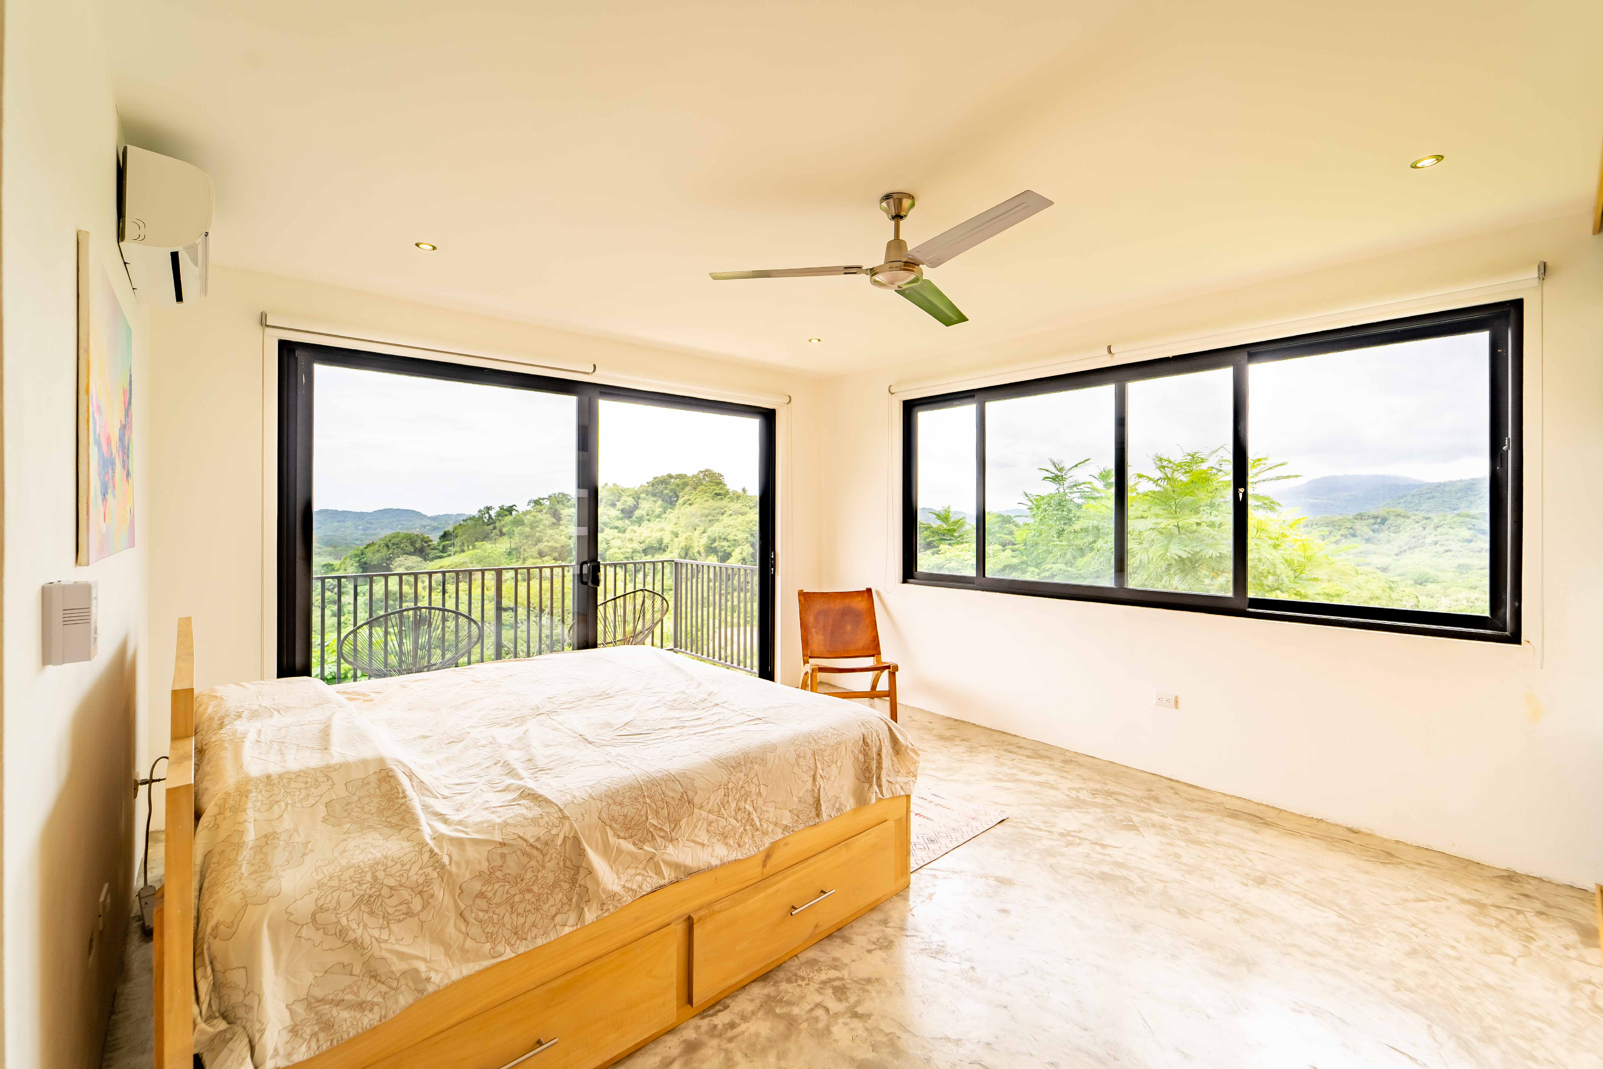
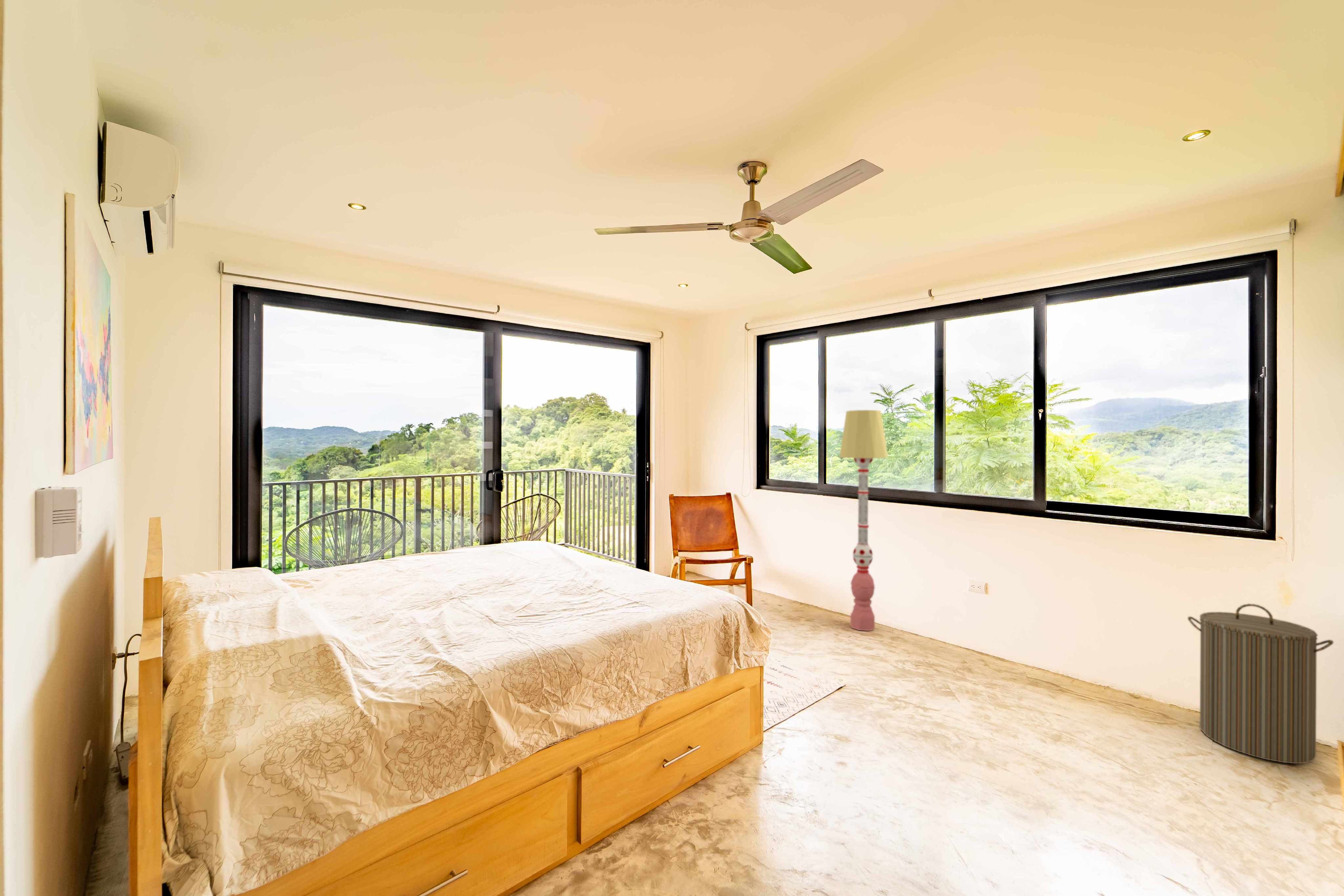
+ laundry hamper [1187,603,1334,764]
+ floor lamp [839,410,889,631]
